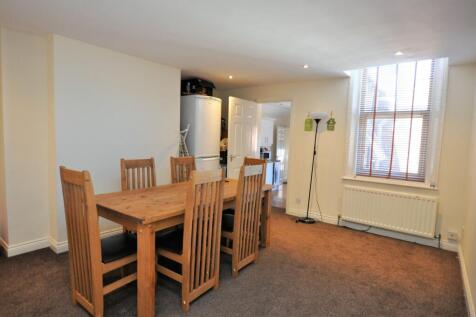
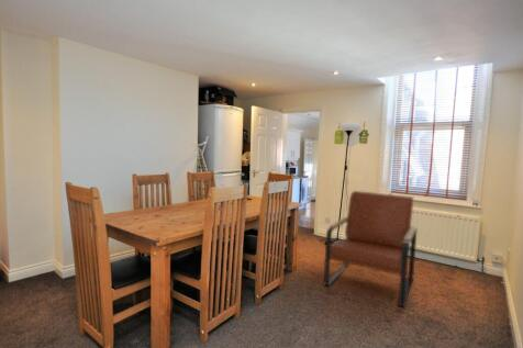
+ armchair [323,190,418,308]
